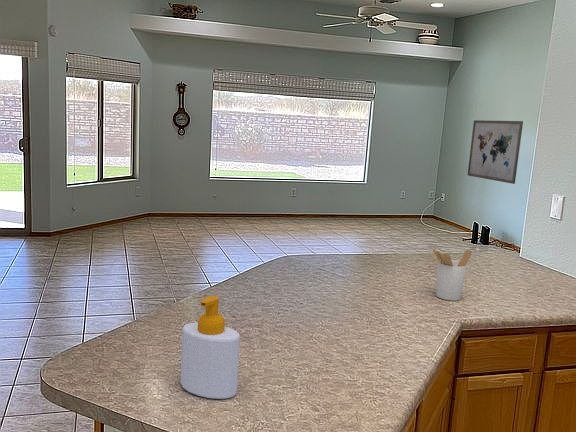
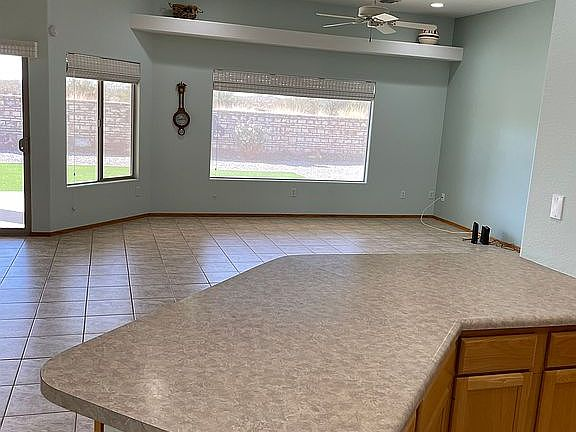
- wall art [467,119,524,185]
- soap bottle [180,295,241,400]
- utensil holder [432,248,473,301]
